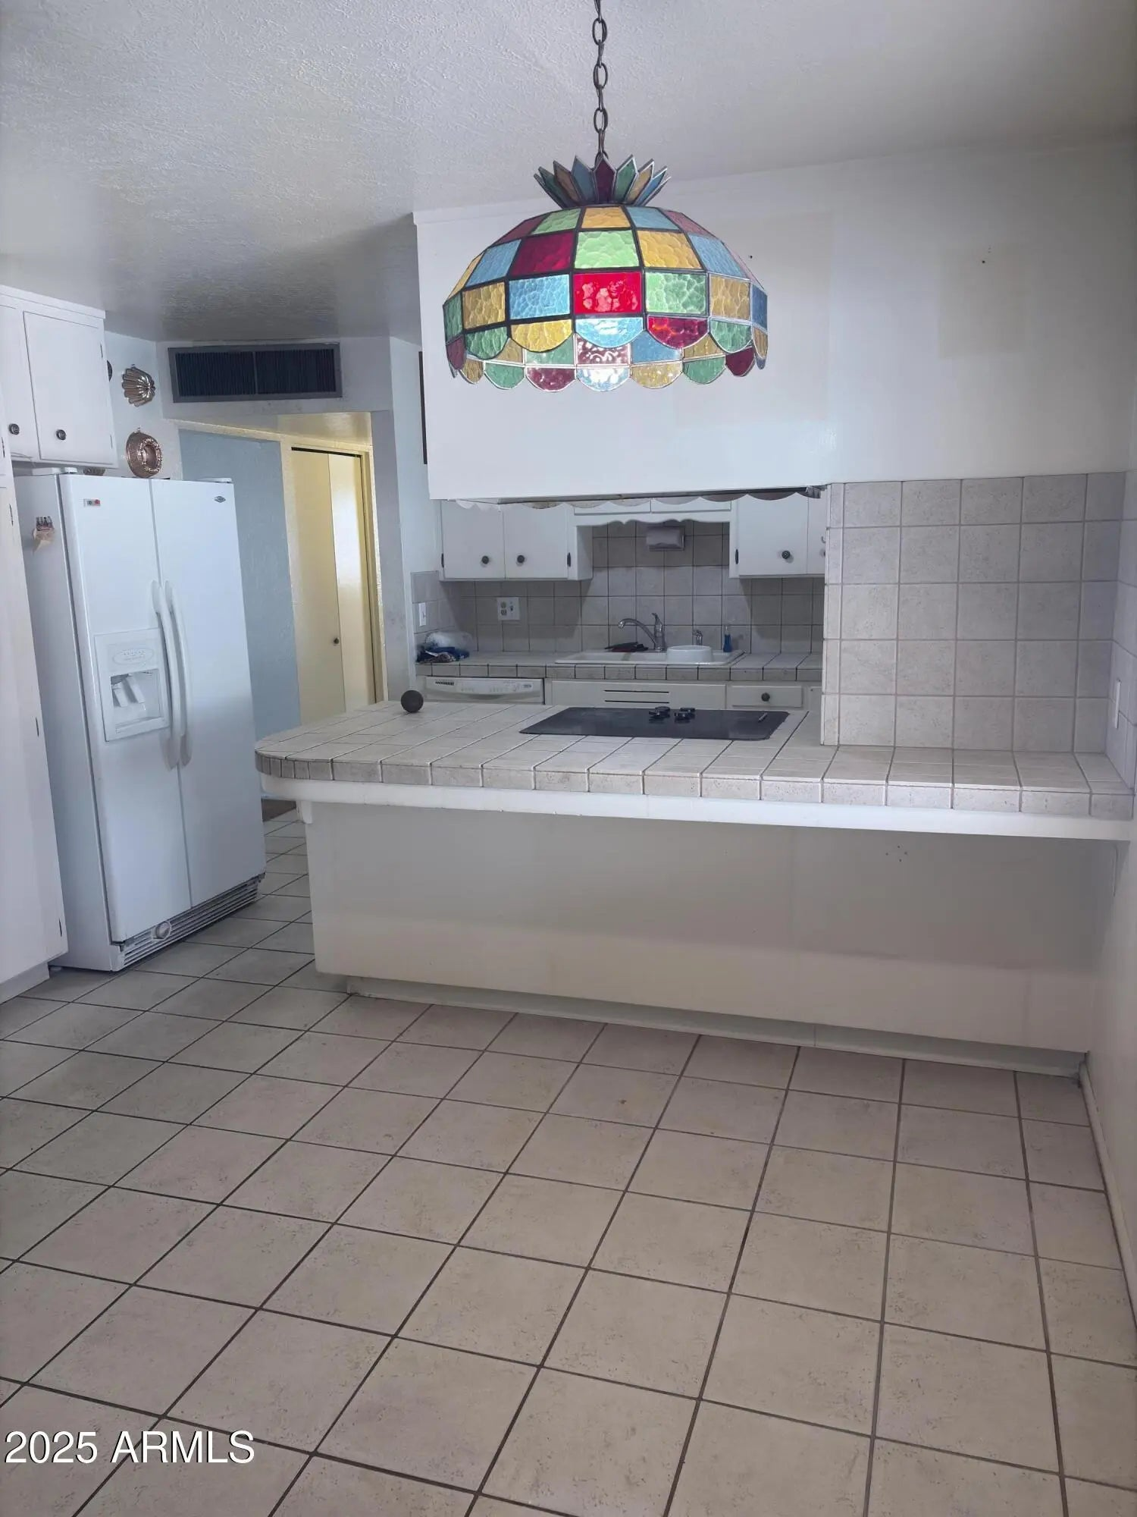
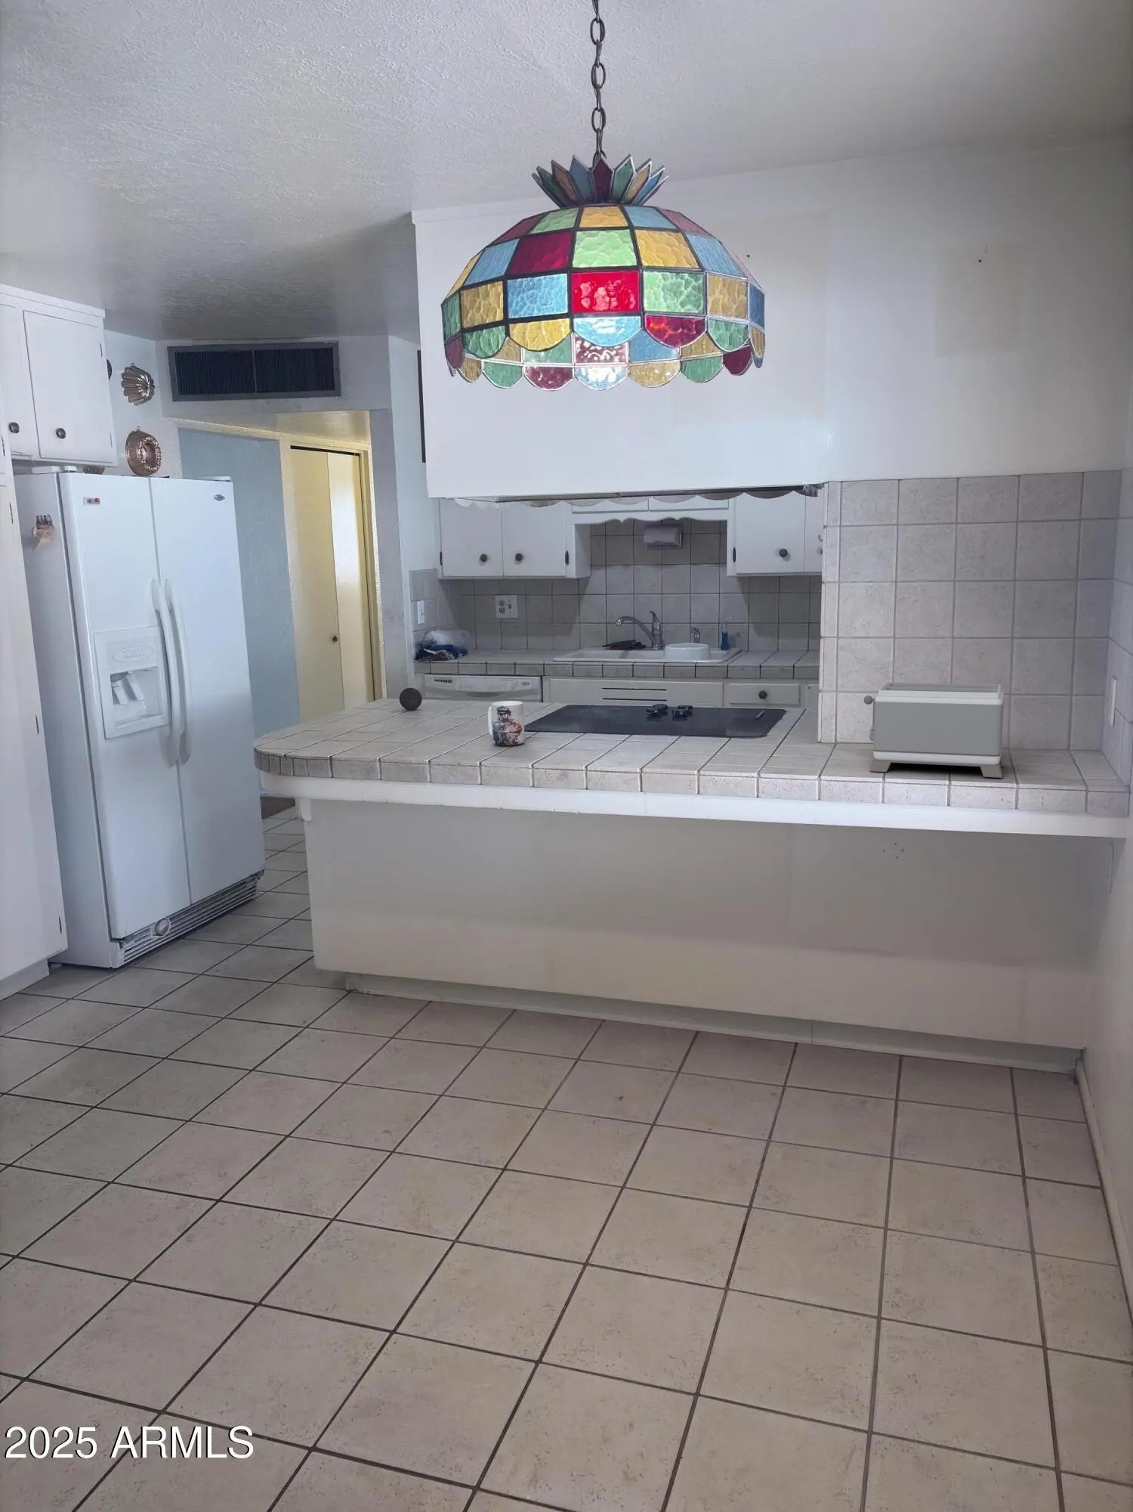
+ toaster [863,682,1004,779]
+ mug [487,700,525,746]
